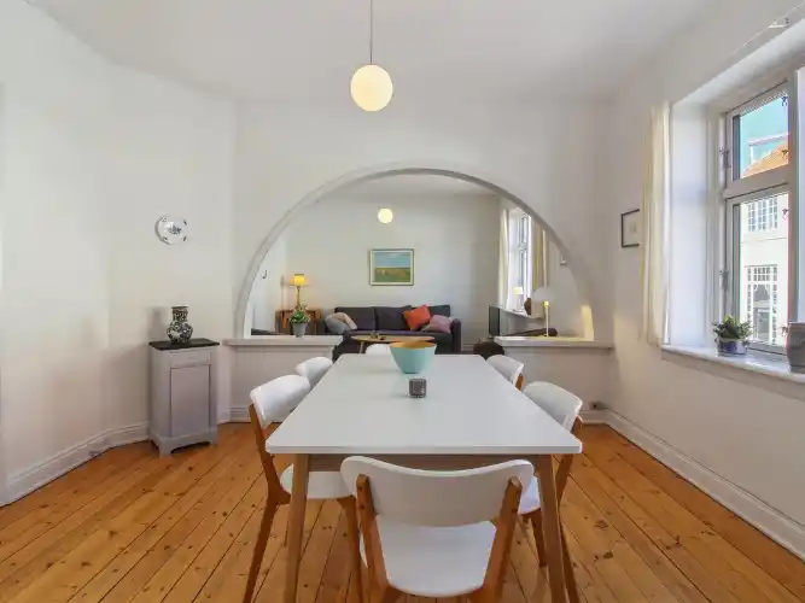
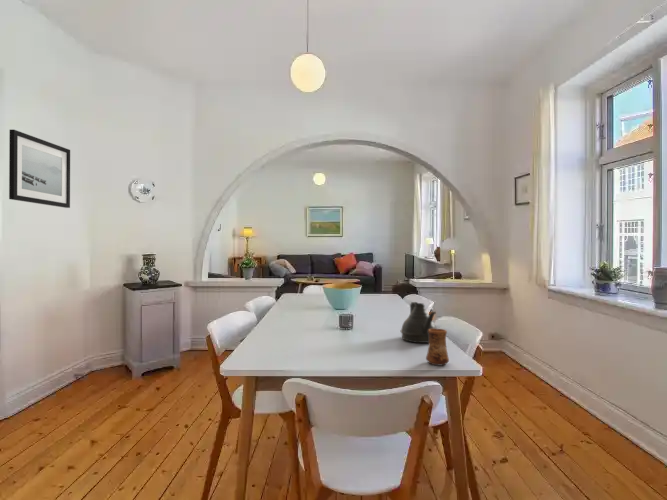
+ wall art [8,129,71,209]
+ cup [425,328,450,366]
+ teapot [400,301,437,344]
